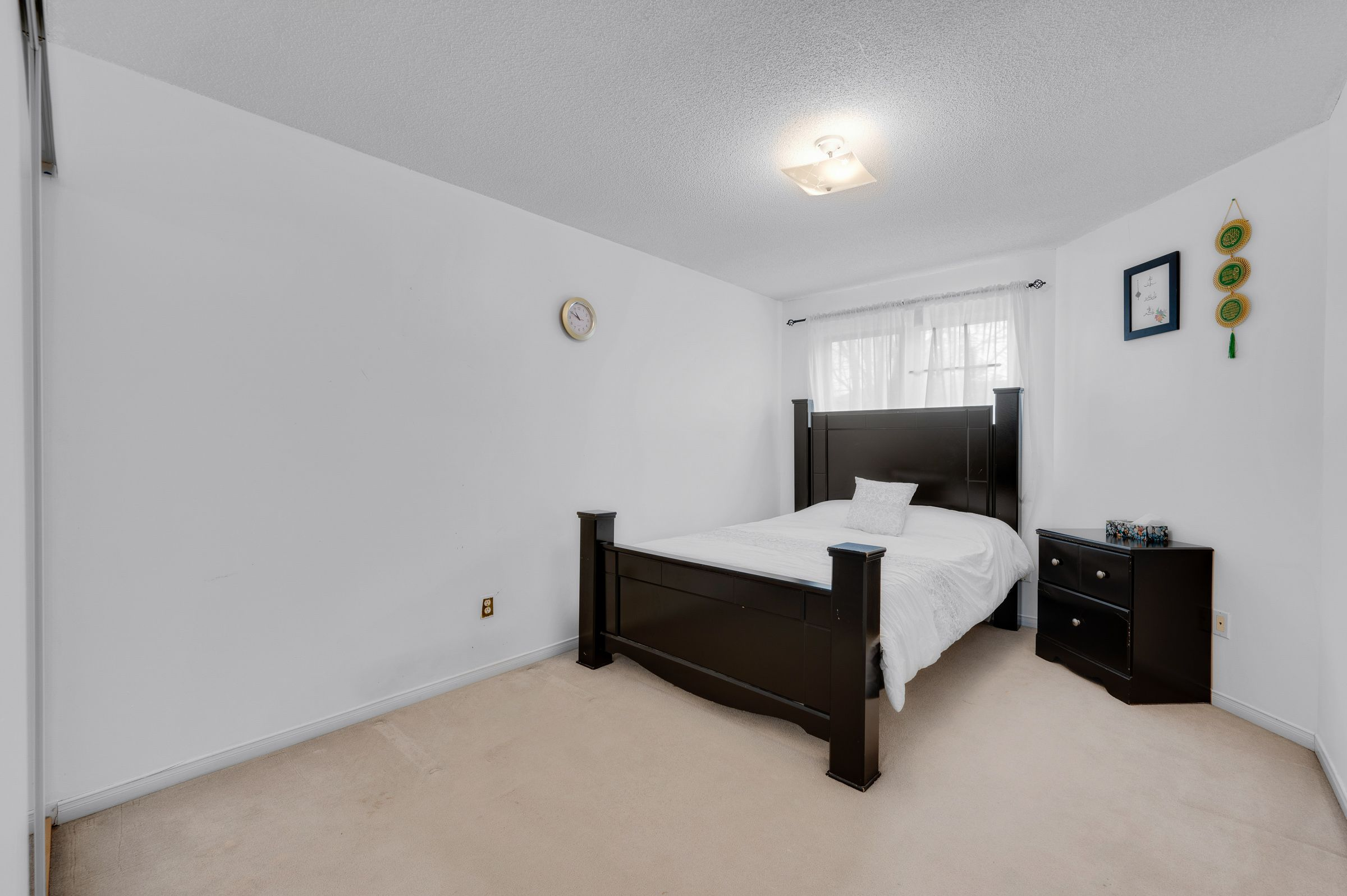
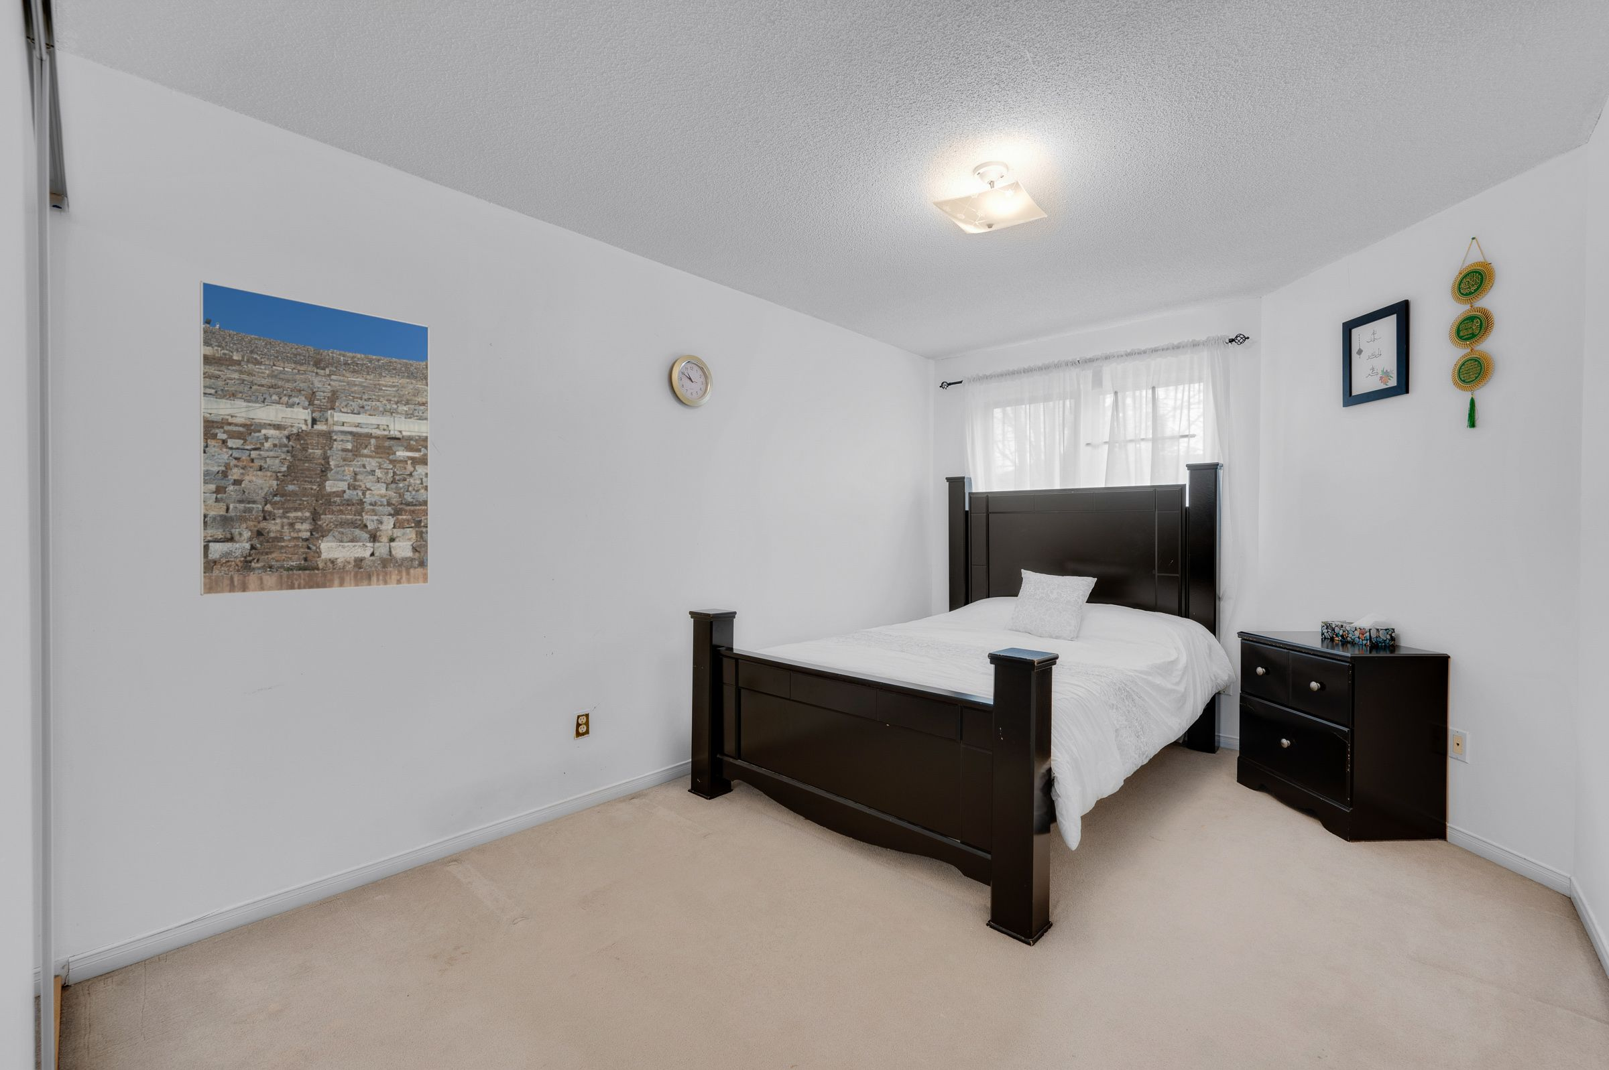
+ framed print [199,281,430,596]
